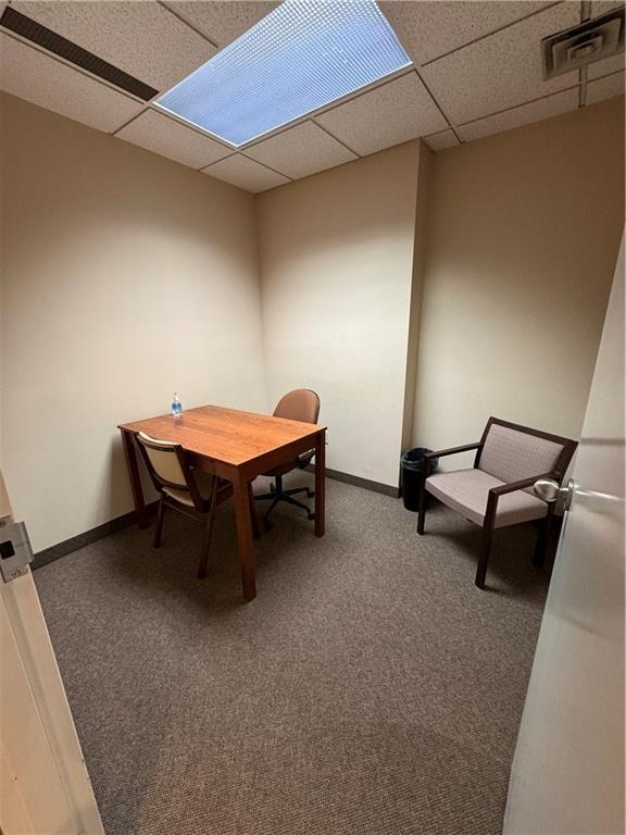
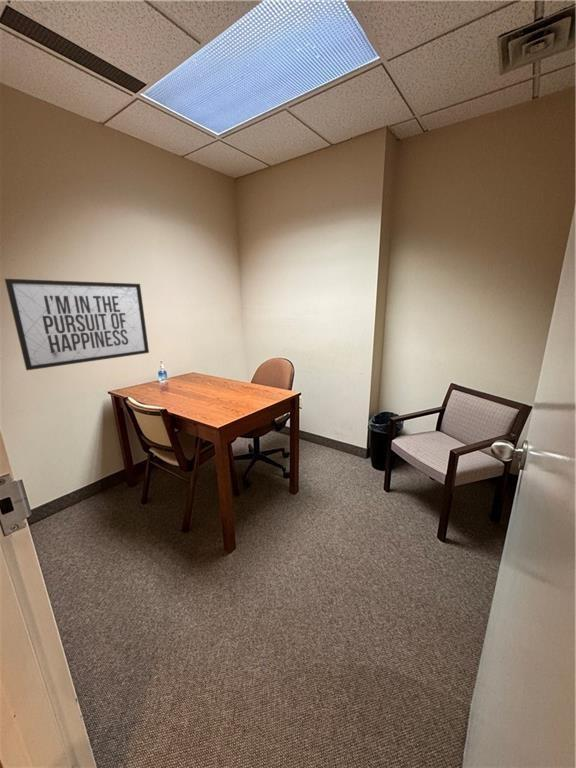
+ mirror [4,278,150,371]
